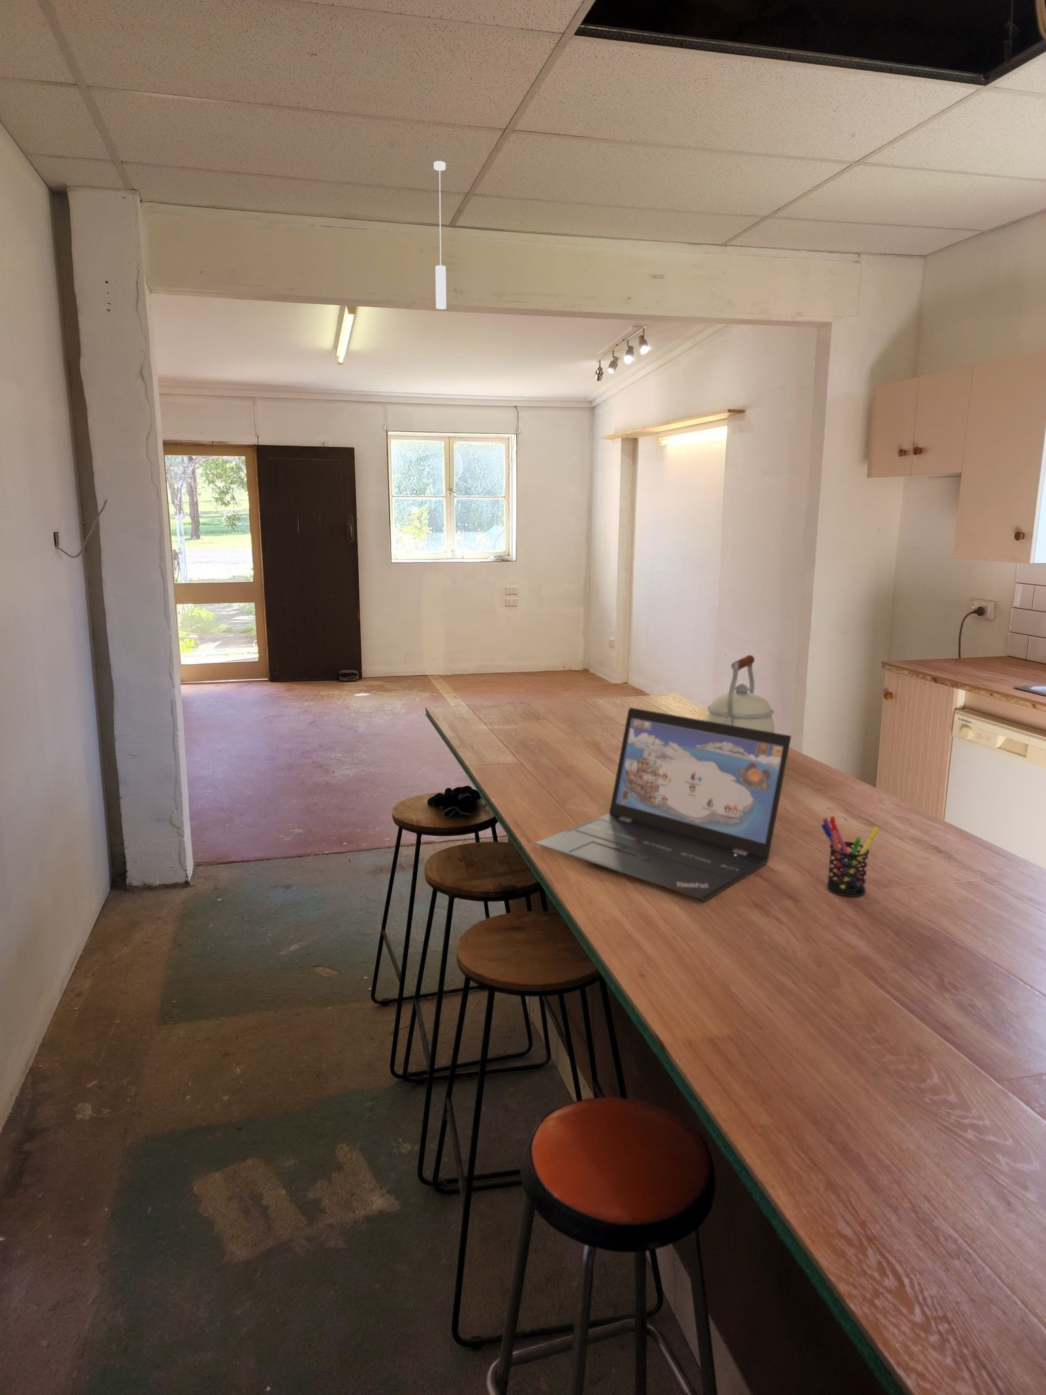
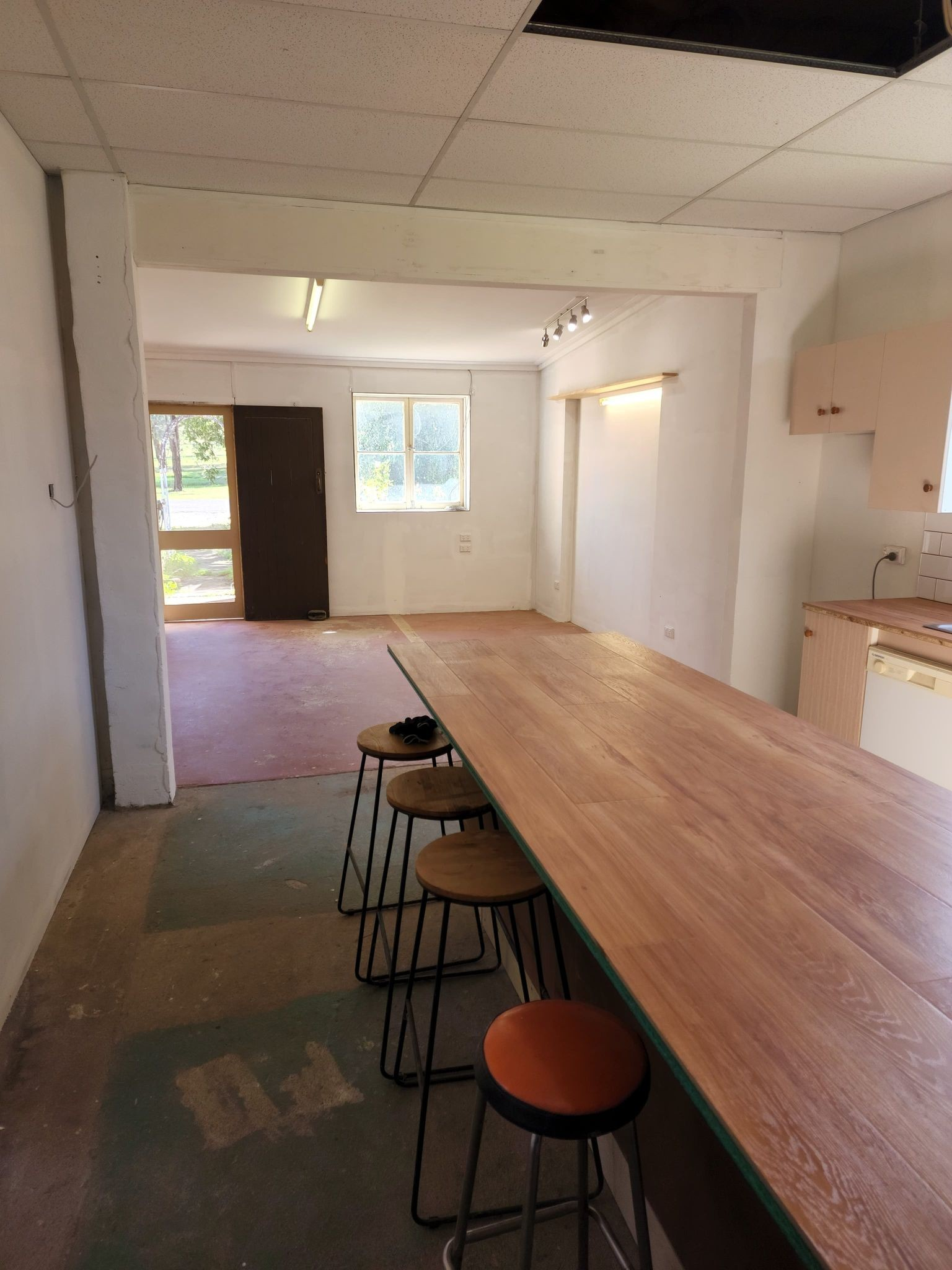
- kettle [705,655,775,733]
- pen holder [821,815,880,897]
- pendant lamp [433,160,447,310]
- laptop [535,707,792,902]
